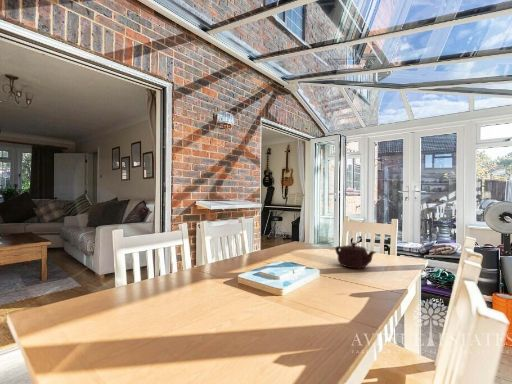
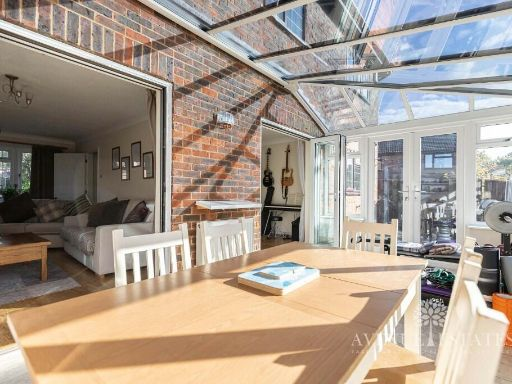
- teapot [334,242,377,269]
